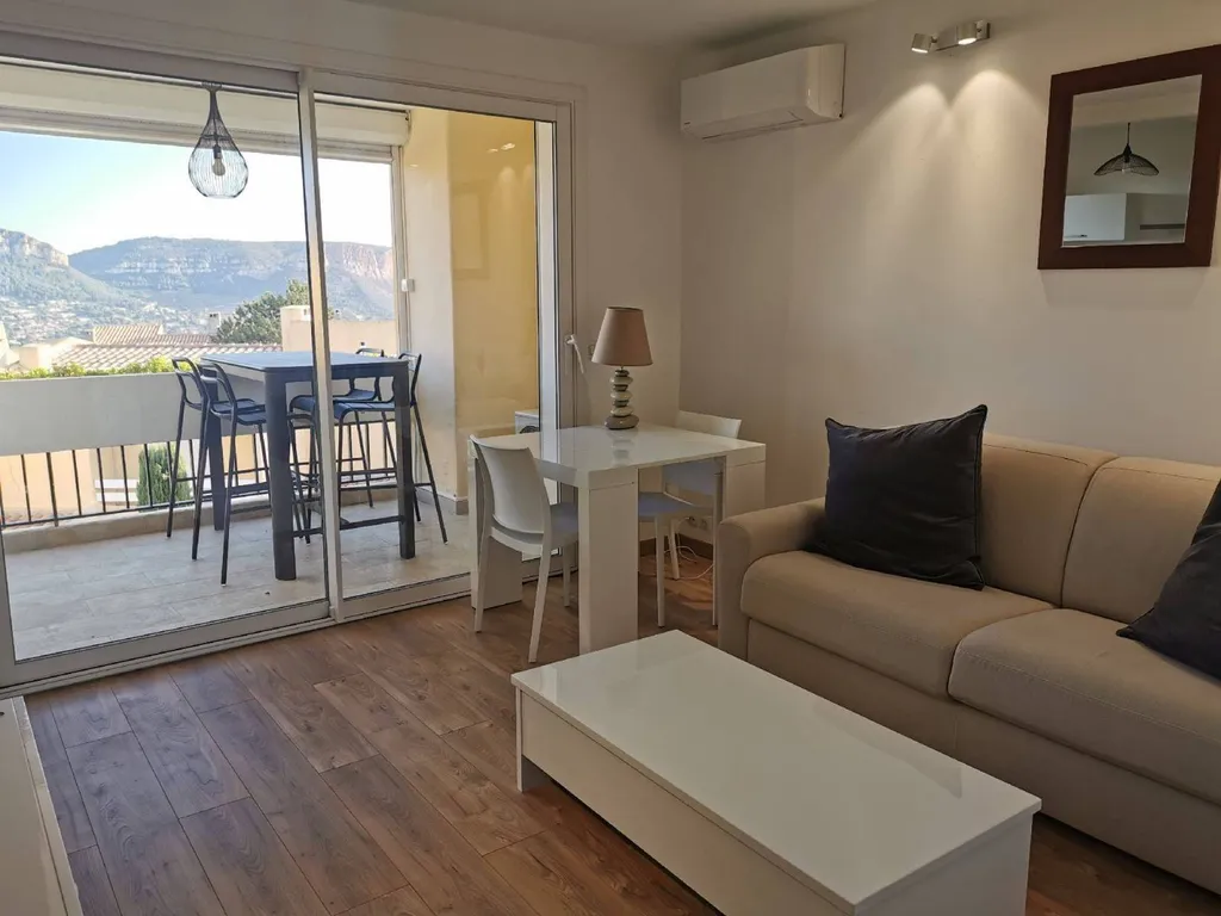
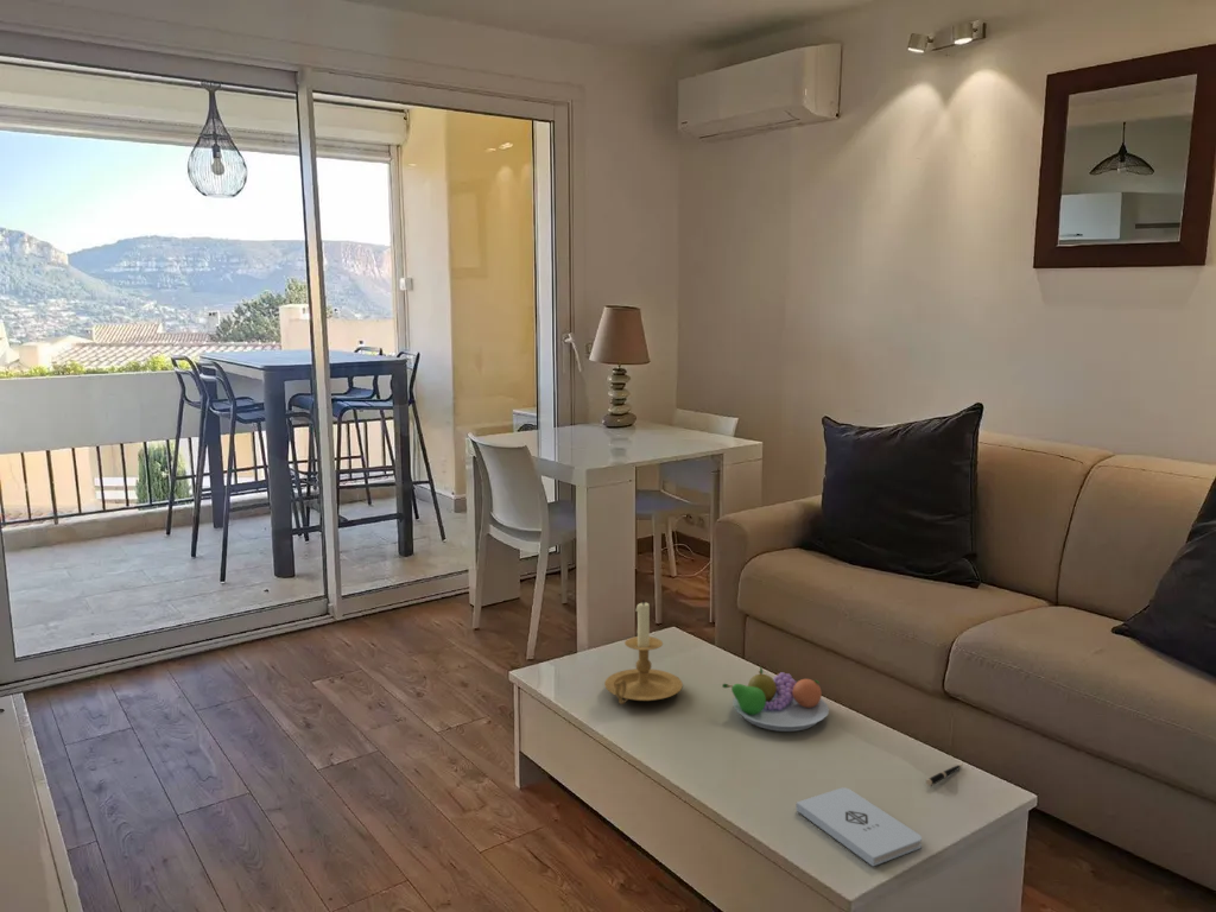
+ candle holder [603,598,684,705]
+ notepad [794,786,923,867]
+ fruit bowl [721,665,830,733]
+ pen [925,764,964,787]
